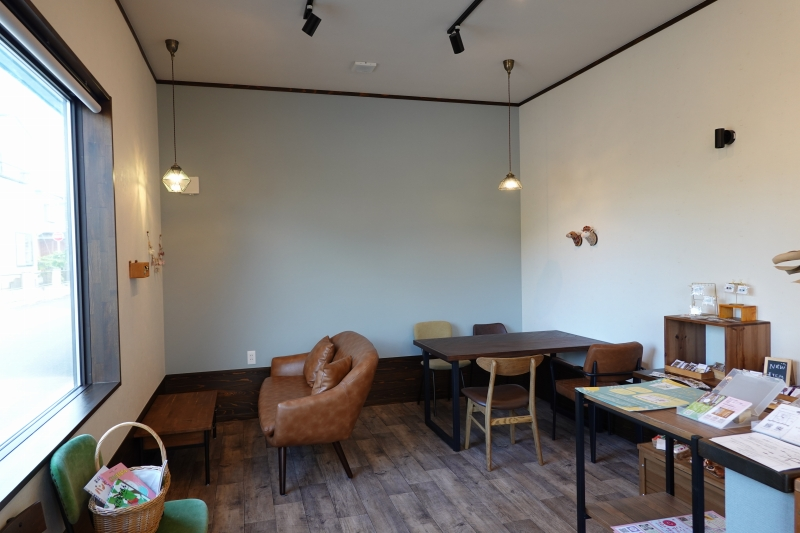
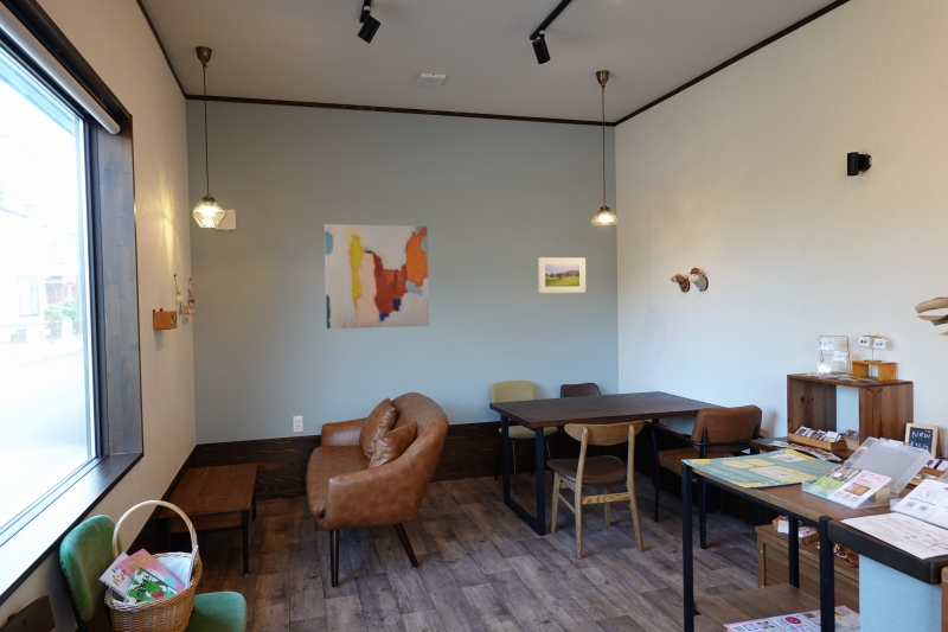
+ wall art [324,223,430,330]
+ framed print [537,256,587,294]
